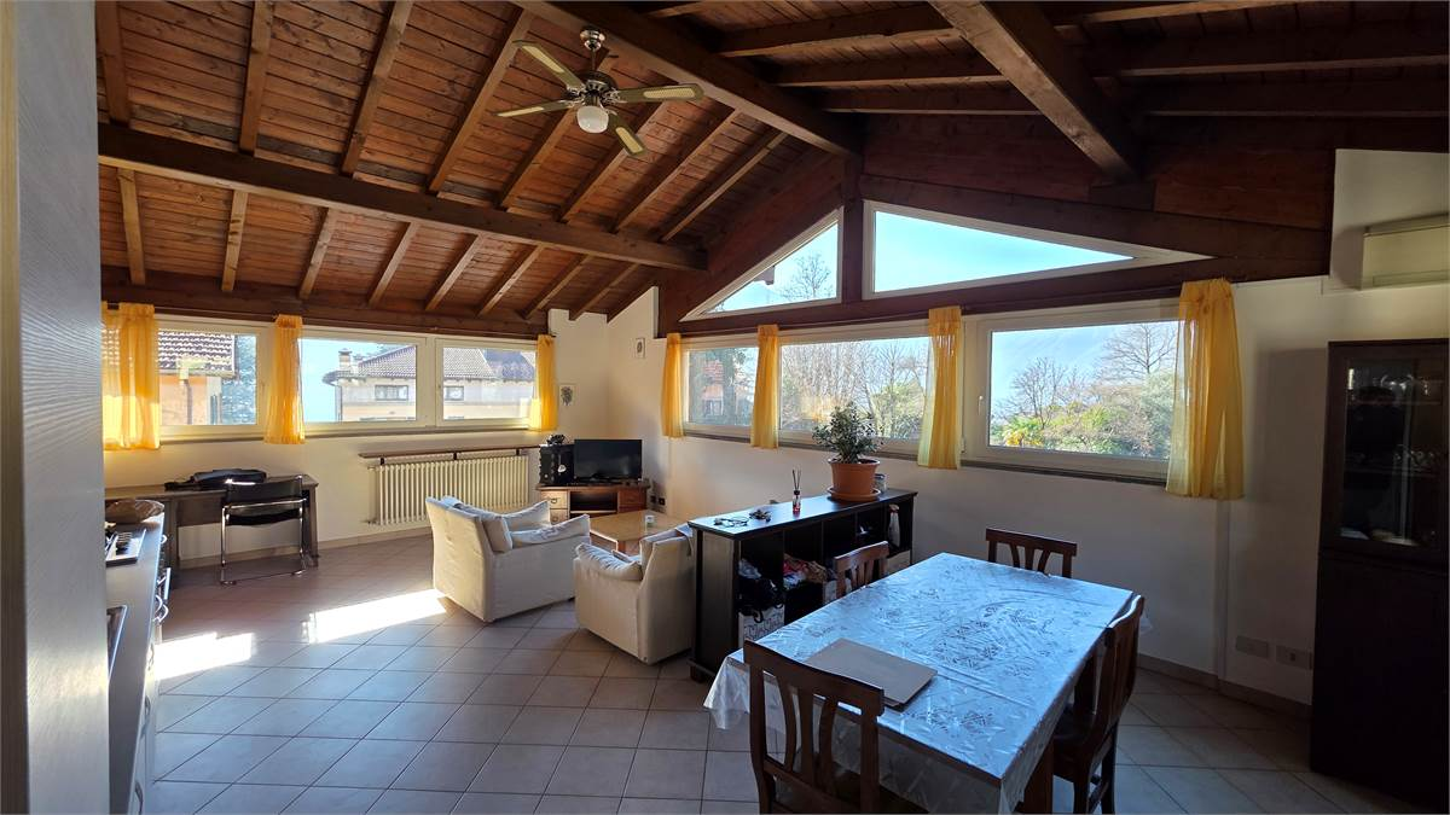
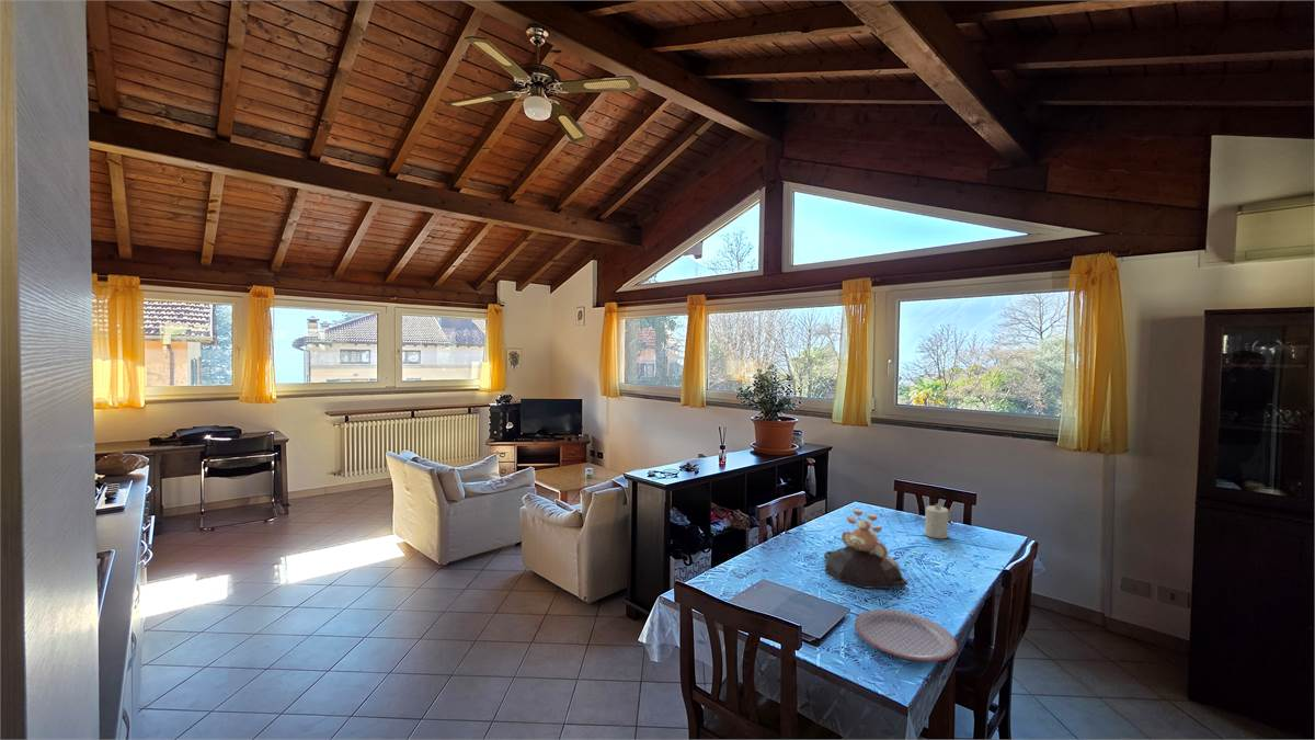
+ plate [854,608,958,662]
+ decorative bowl [823,508,908,590]
+ candle [924,503,950,539]
